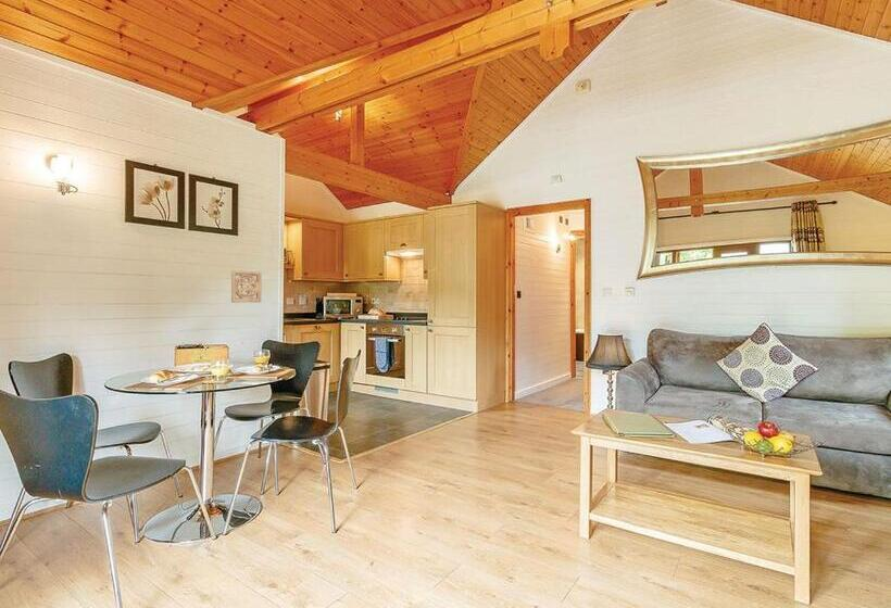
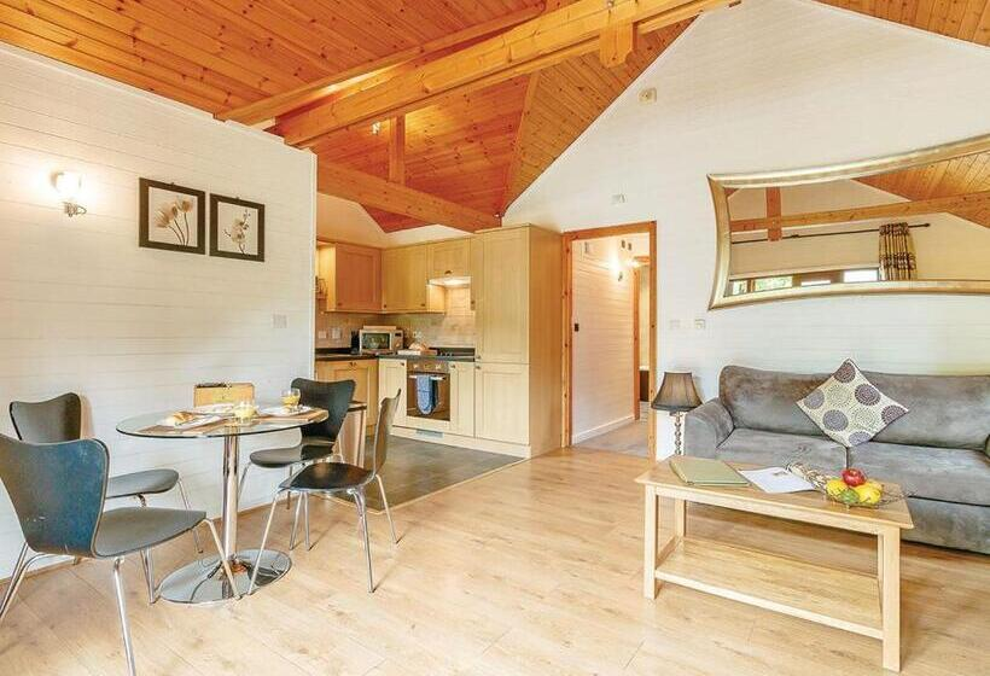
- wall ornament [230,269,263,304]
